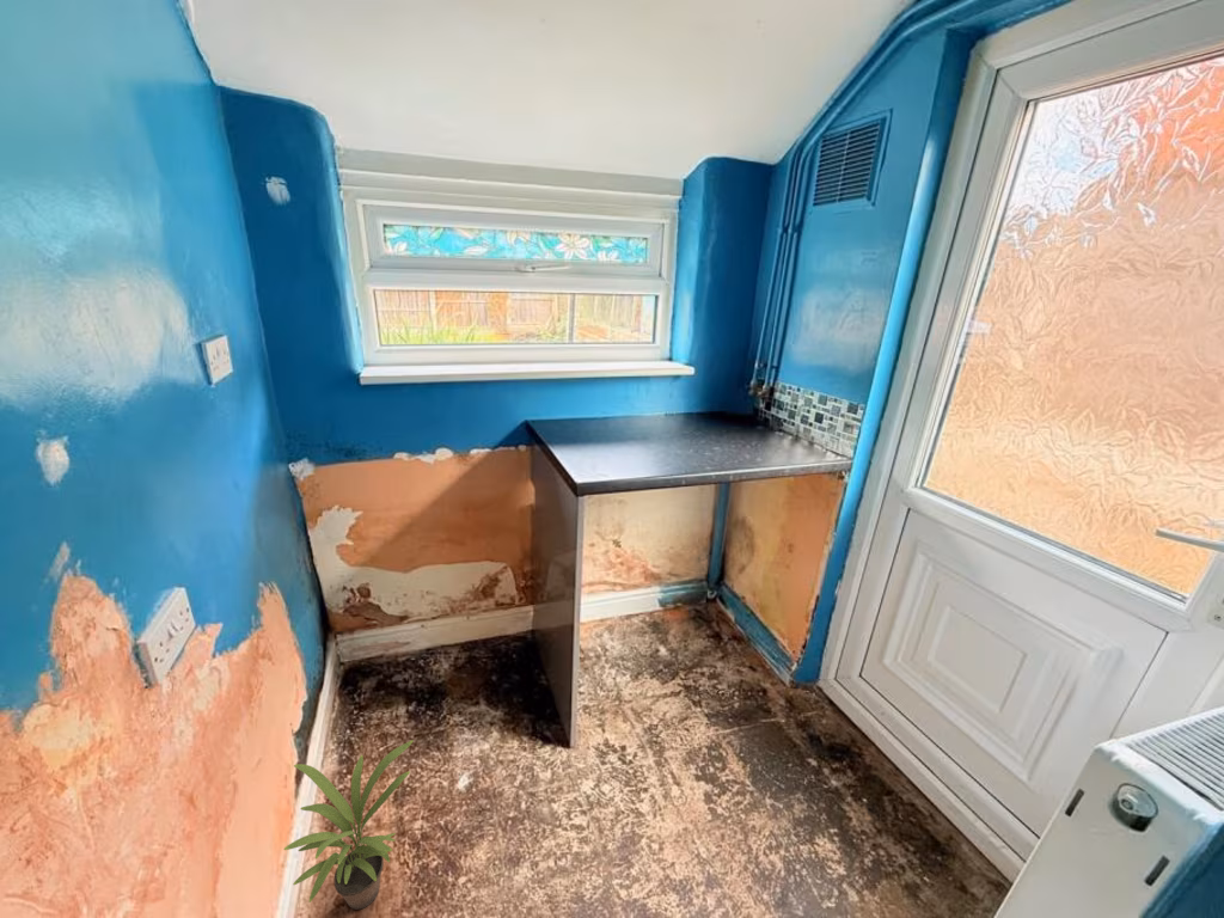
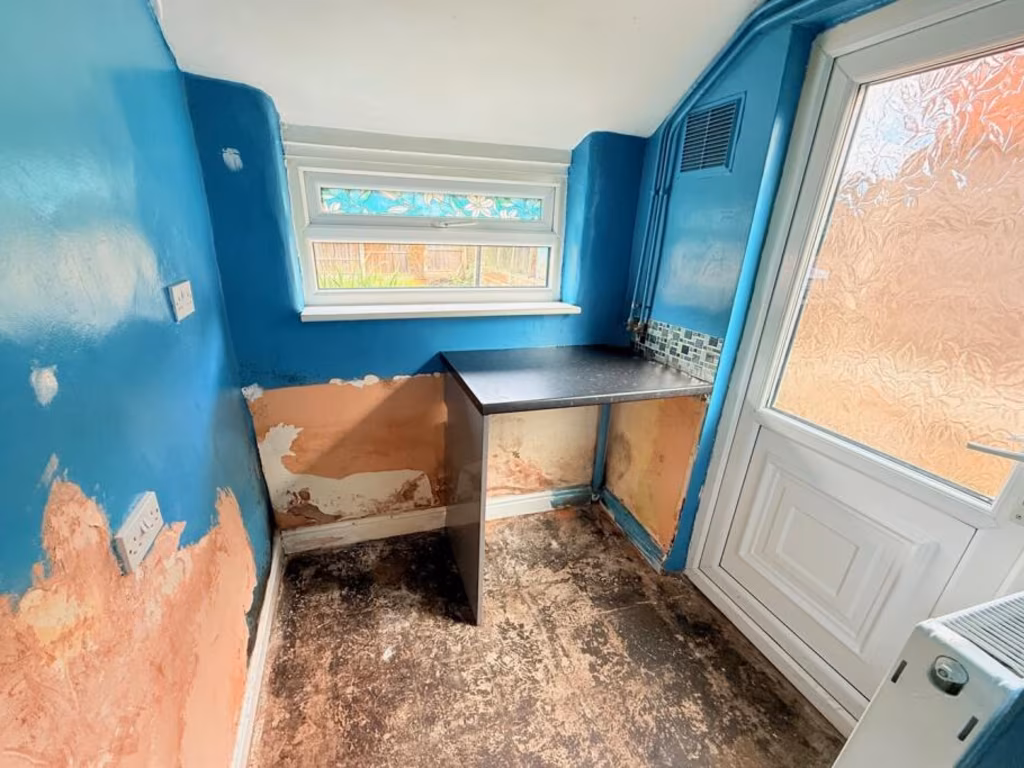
- potted plant [283,739,415,911]
